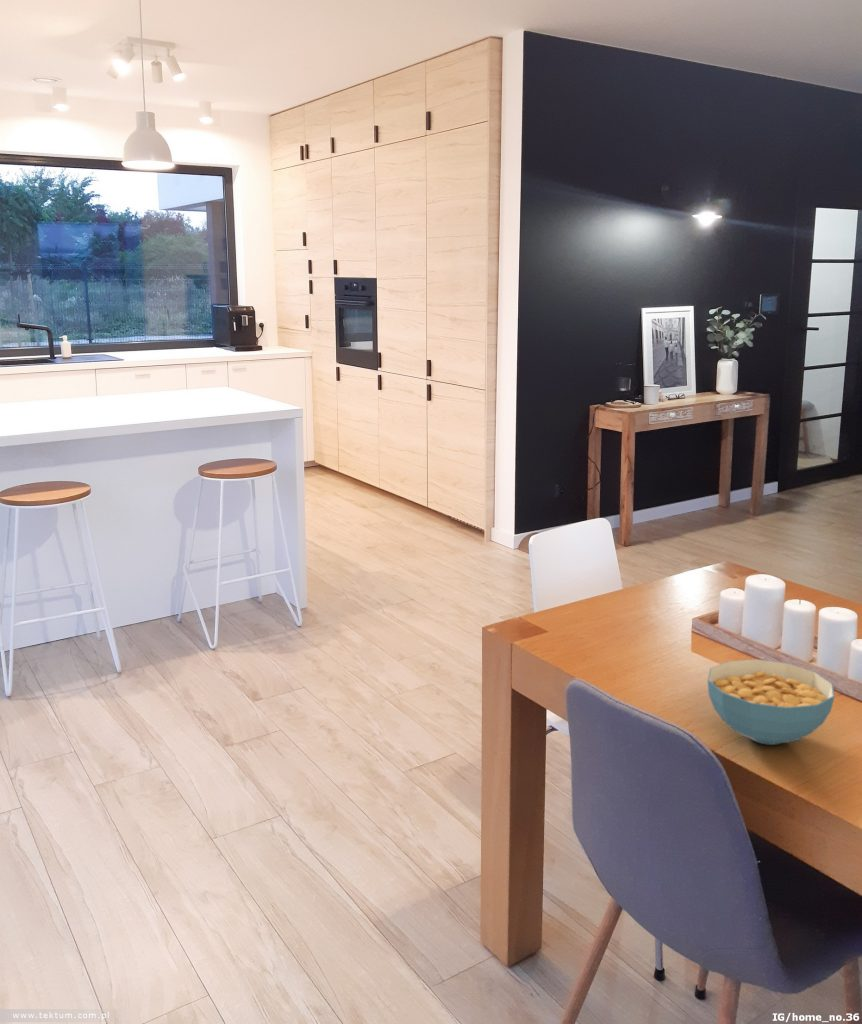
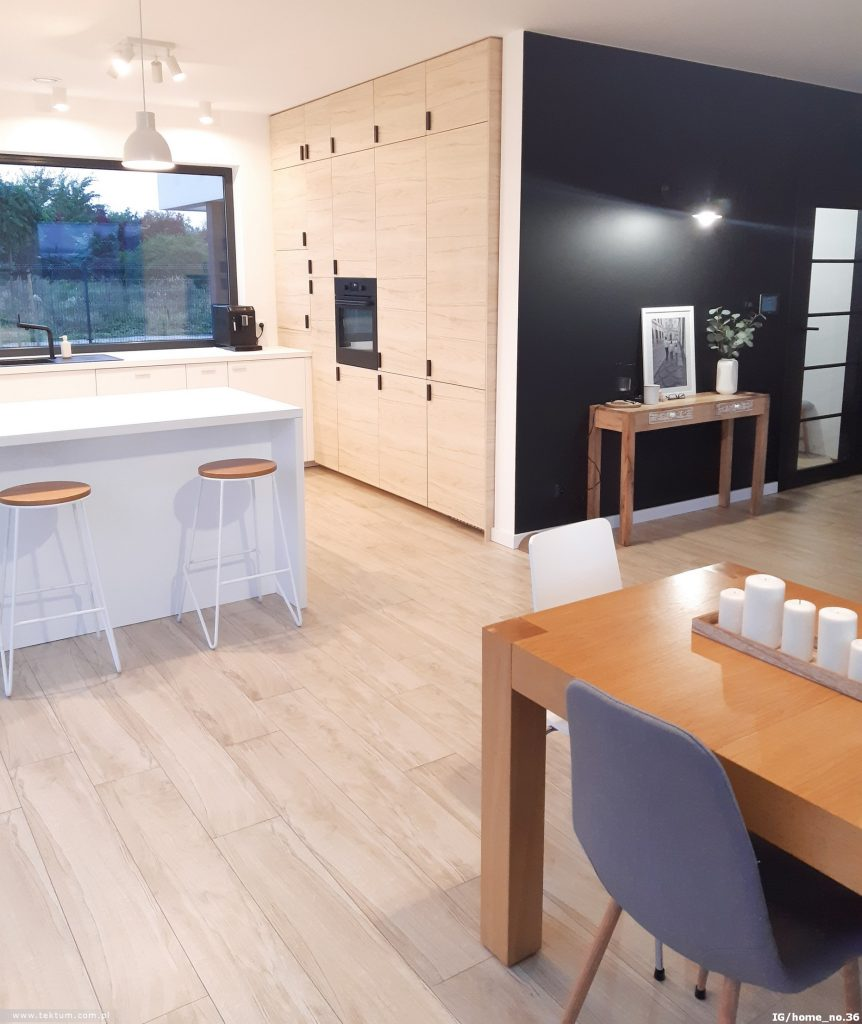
- cereal bowl [707,658,835,746]
